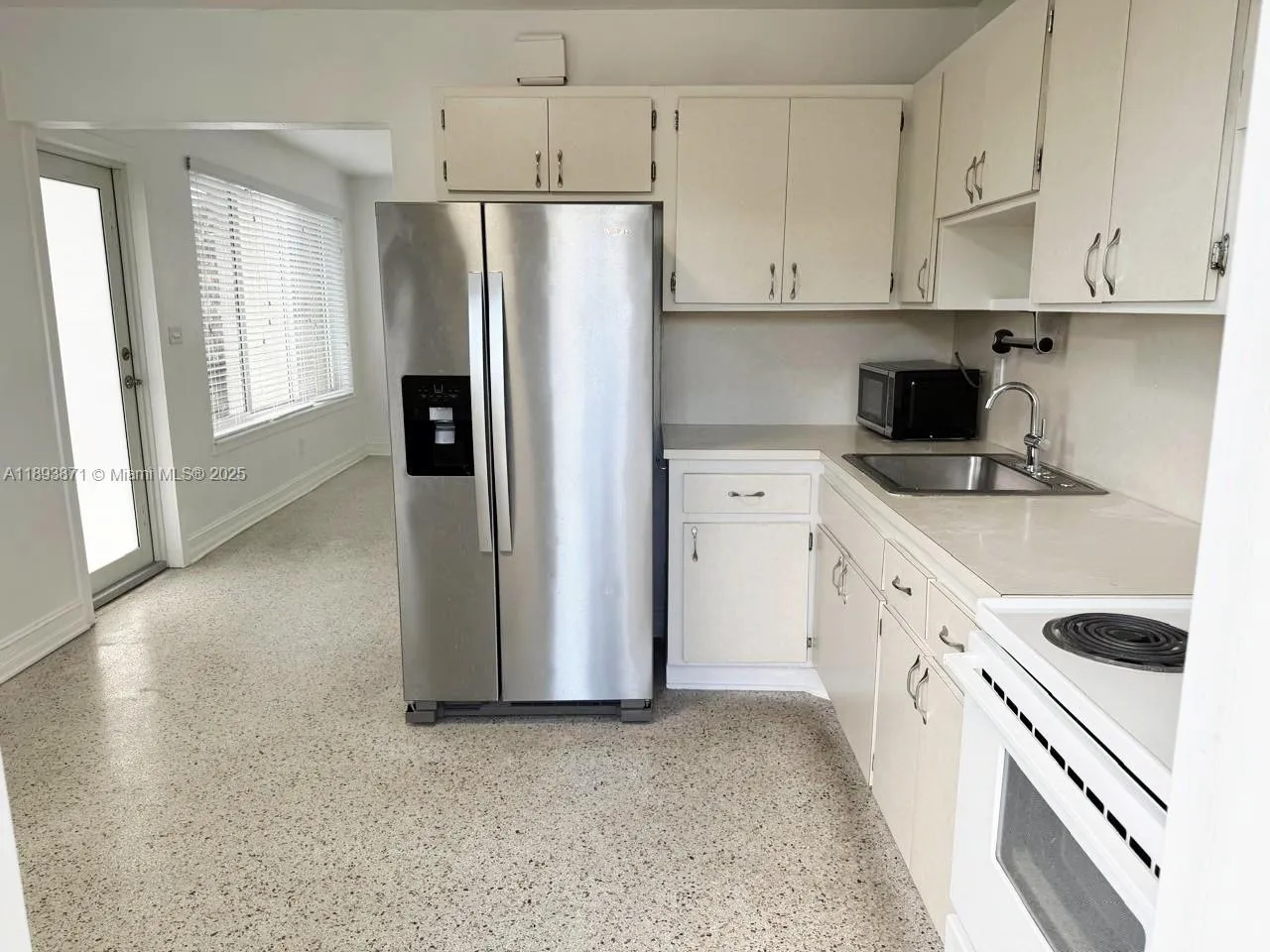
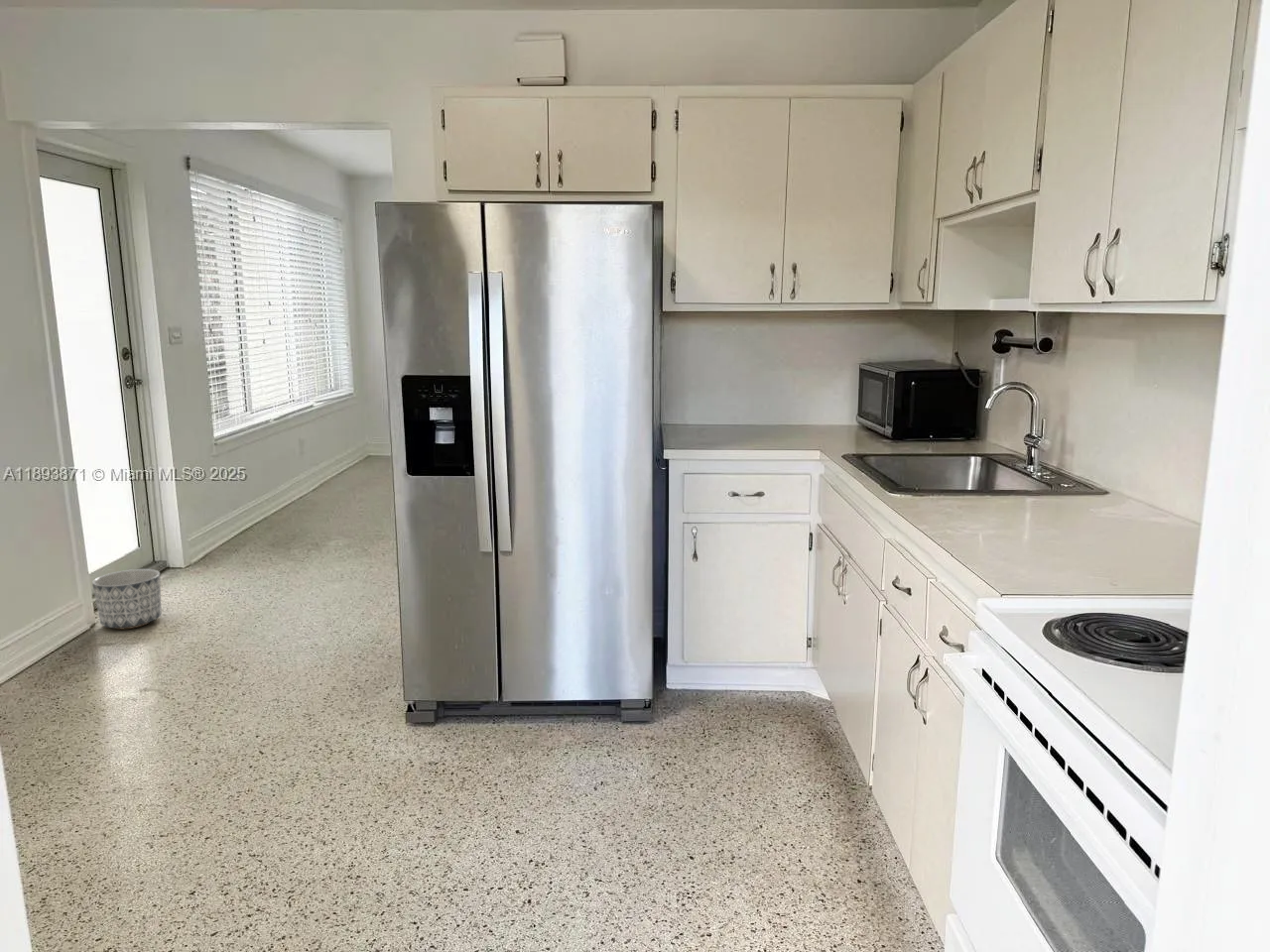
+ planter [91,568,162,631]
